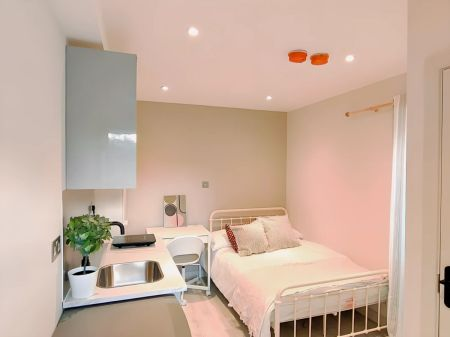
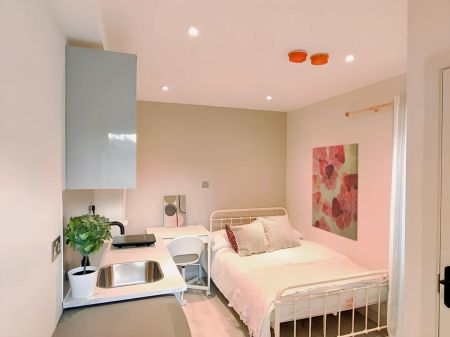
+ wall art [311,142,359,242]
